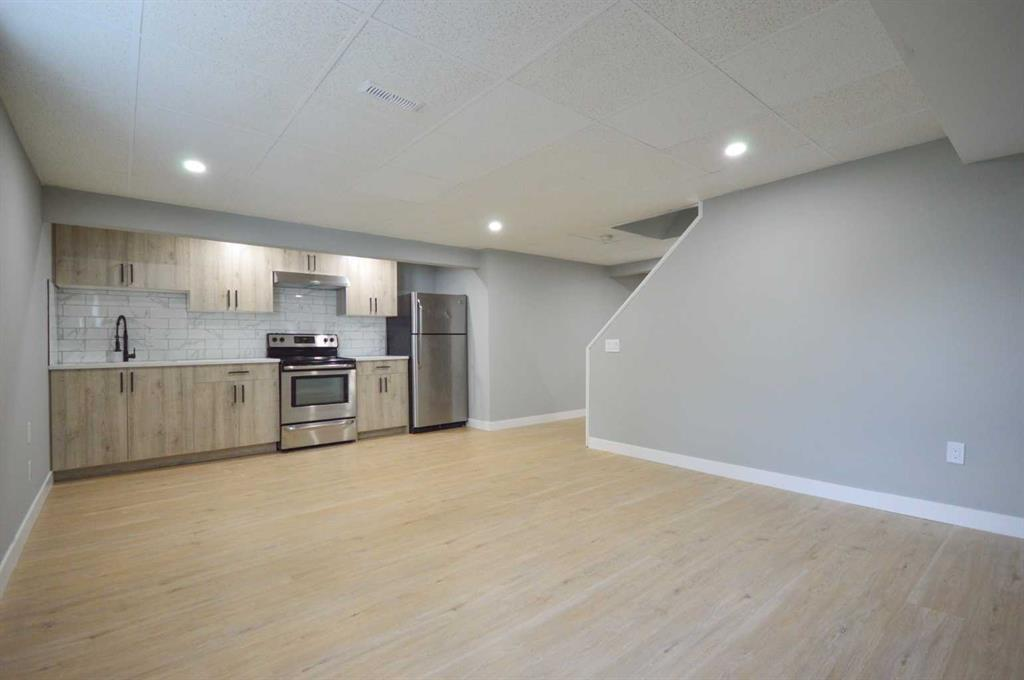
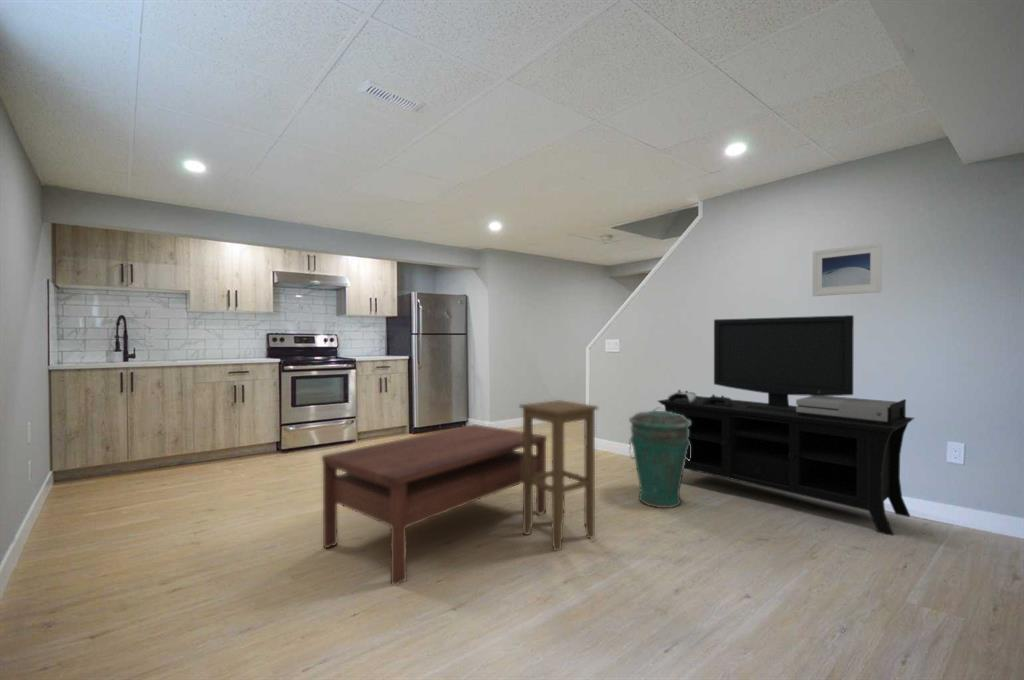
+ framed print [812,242,883,297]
+ trash can [628,407,691,509]
+ media console [657,314,915,537]
+ stool [518,399,599,552]
+ coffee table [321,423,548,587]
